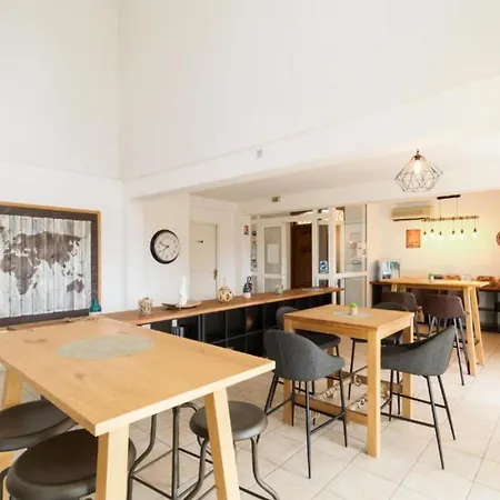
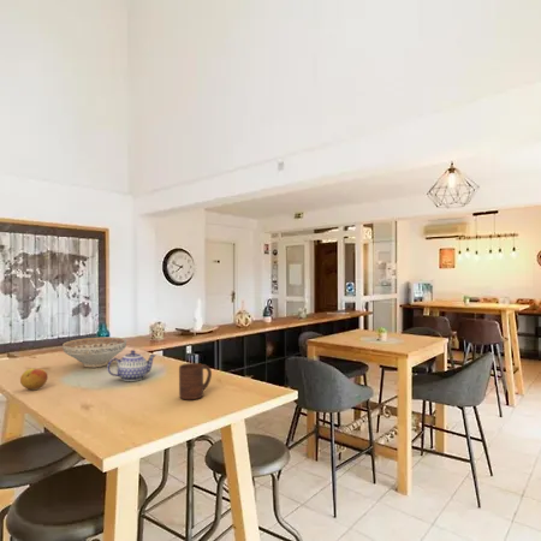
+ fruit [19,367,49,391]
+ cup [178,362,213,400]
+ teapot [106,349,157,382]
+ decorative bowl [61,337,127,369]
